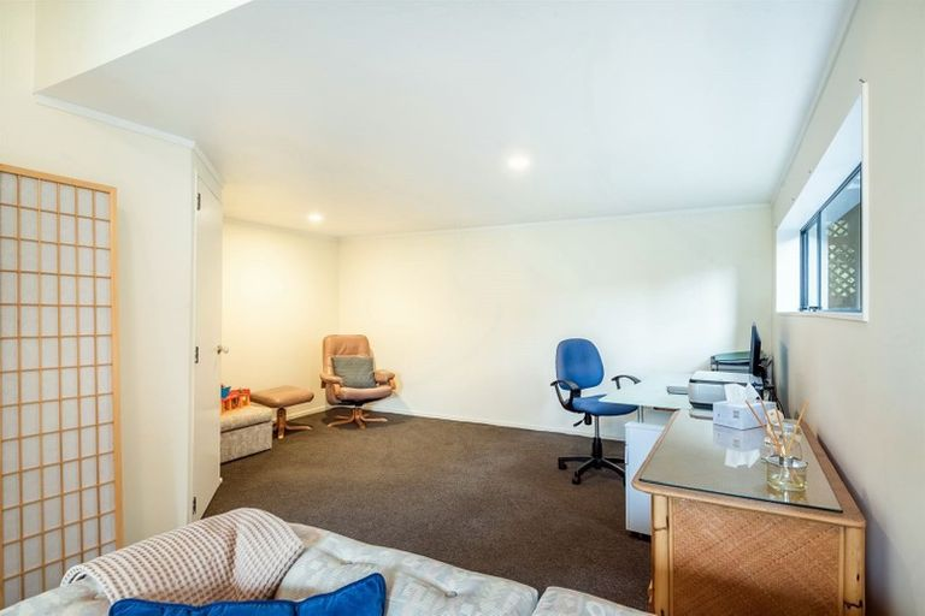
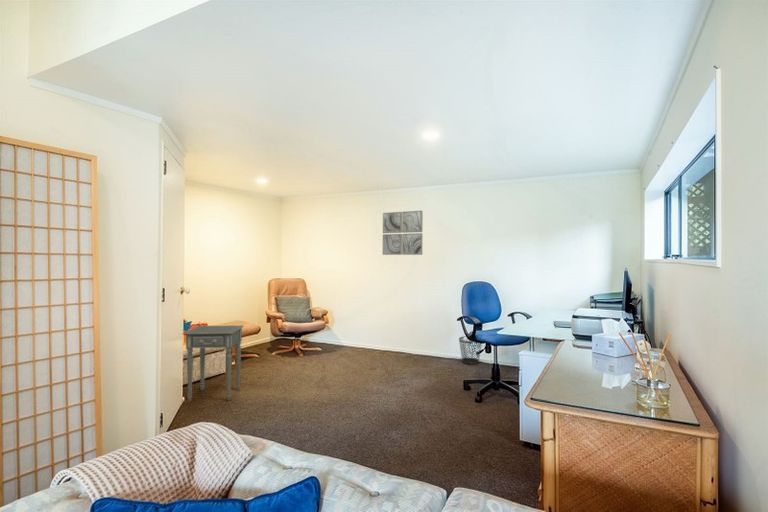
+ side table [182,325,245,402]
+ wall art [382,210,424,256]
+ wastebasket [458,336,483,365]
